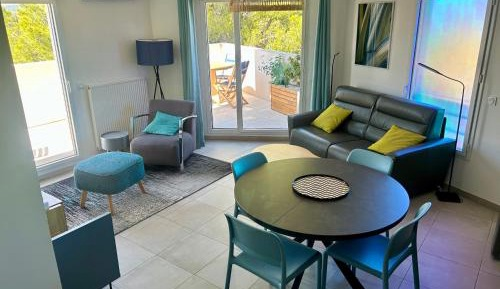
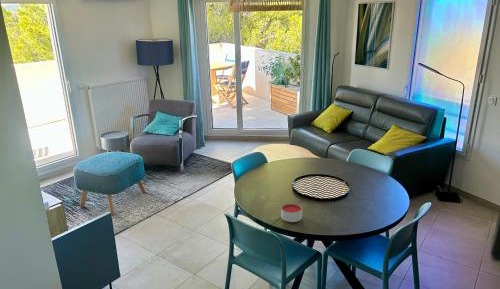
+ candle [280,202,303,223]
